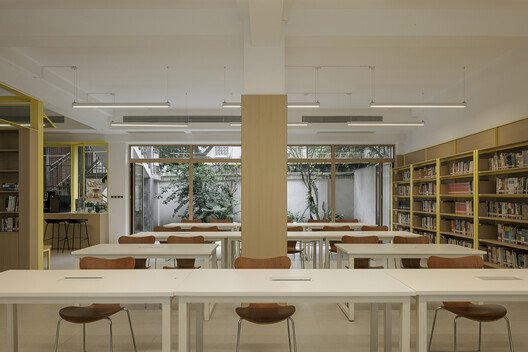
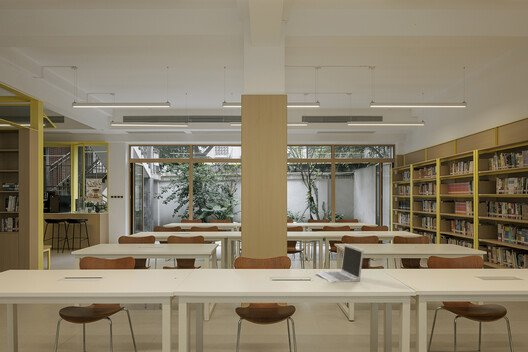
+ laptop [315,243,365,283]
